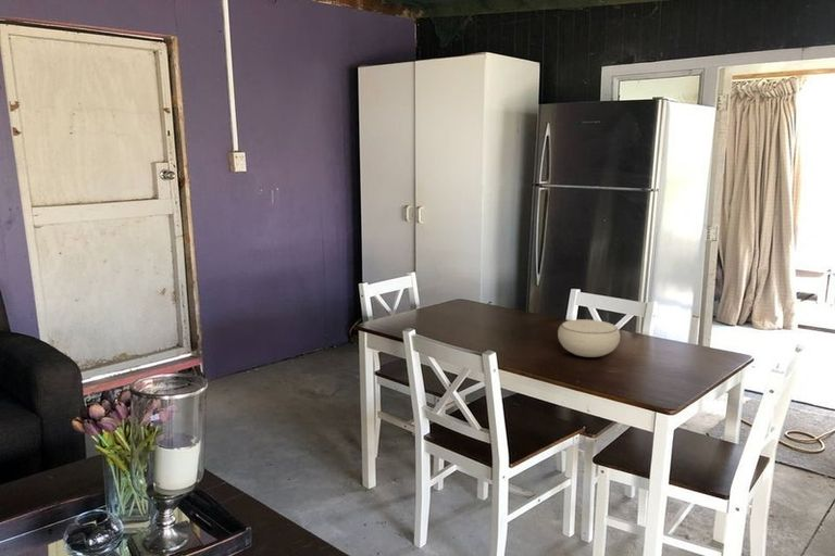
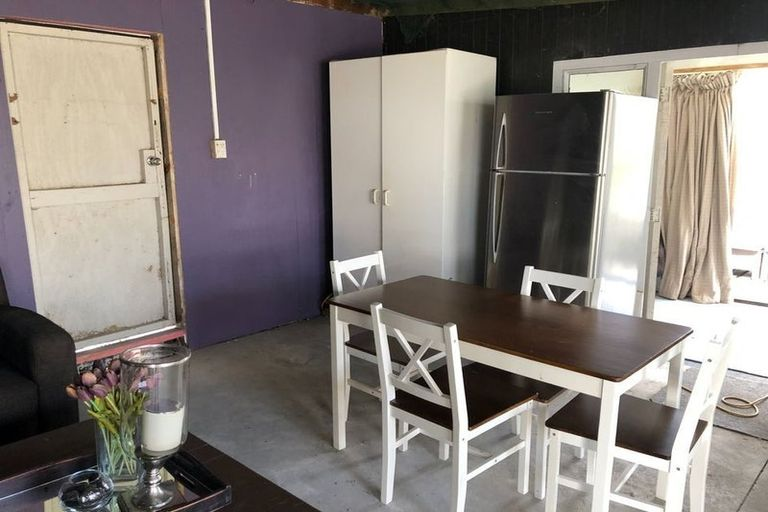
- bowl [557,318,621,358]
